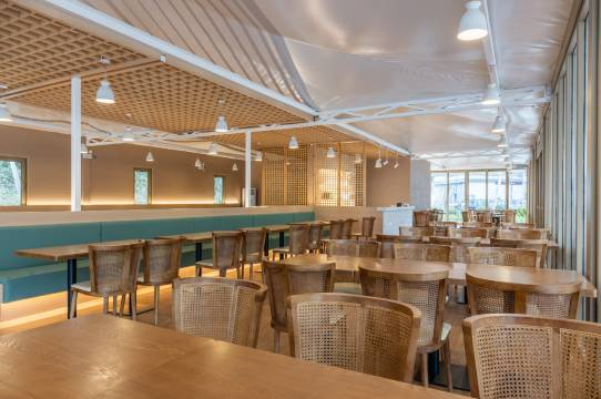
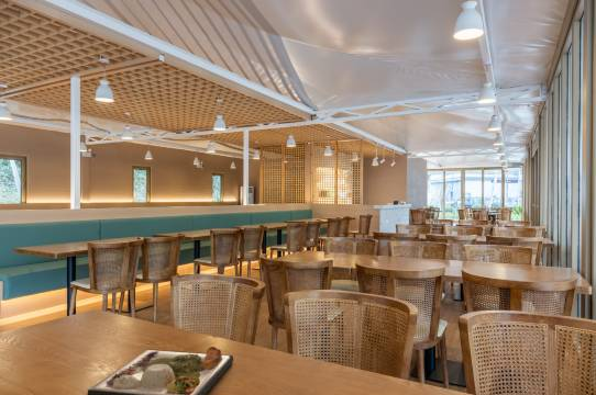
+ dinner plate [86,346,234,395]
